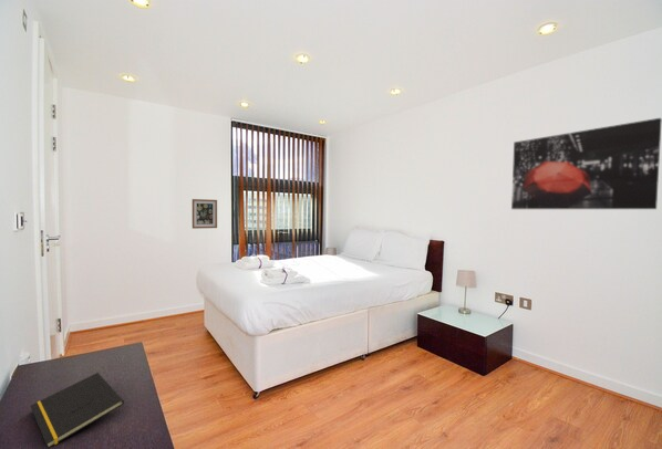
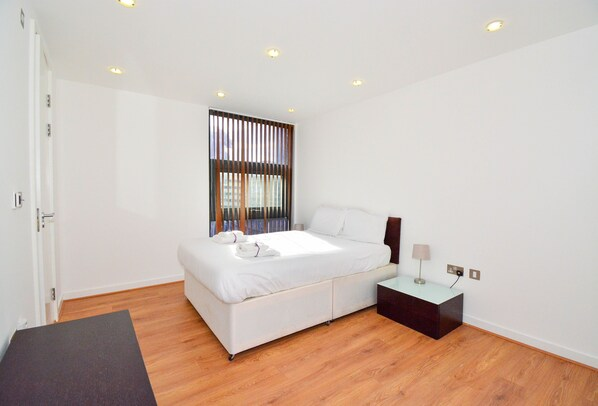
- wall art [510,117,662,210]
- notepad [30,372,125,449]
- wall art [192,198,218,230]
